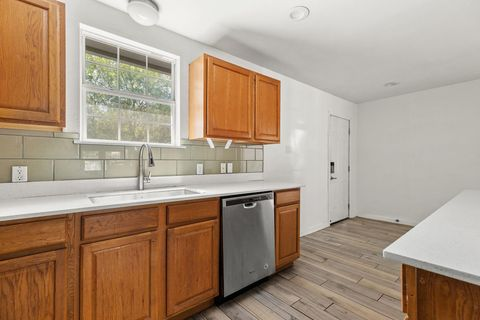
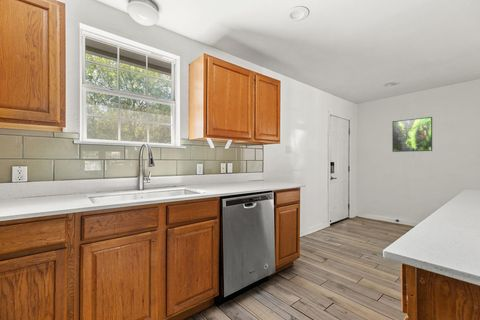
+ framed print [391,116,433,153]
